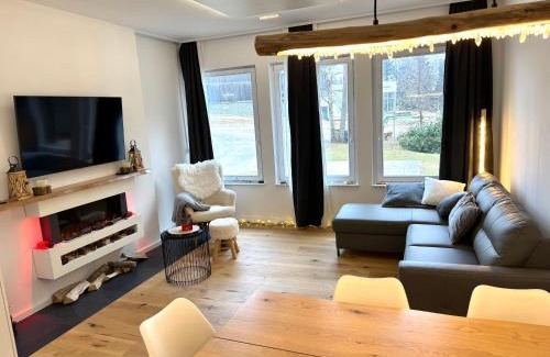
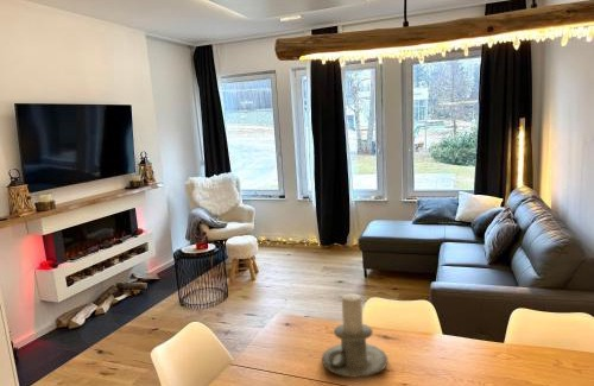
+ candle holder [321,292,388,379]
